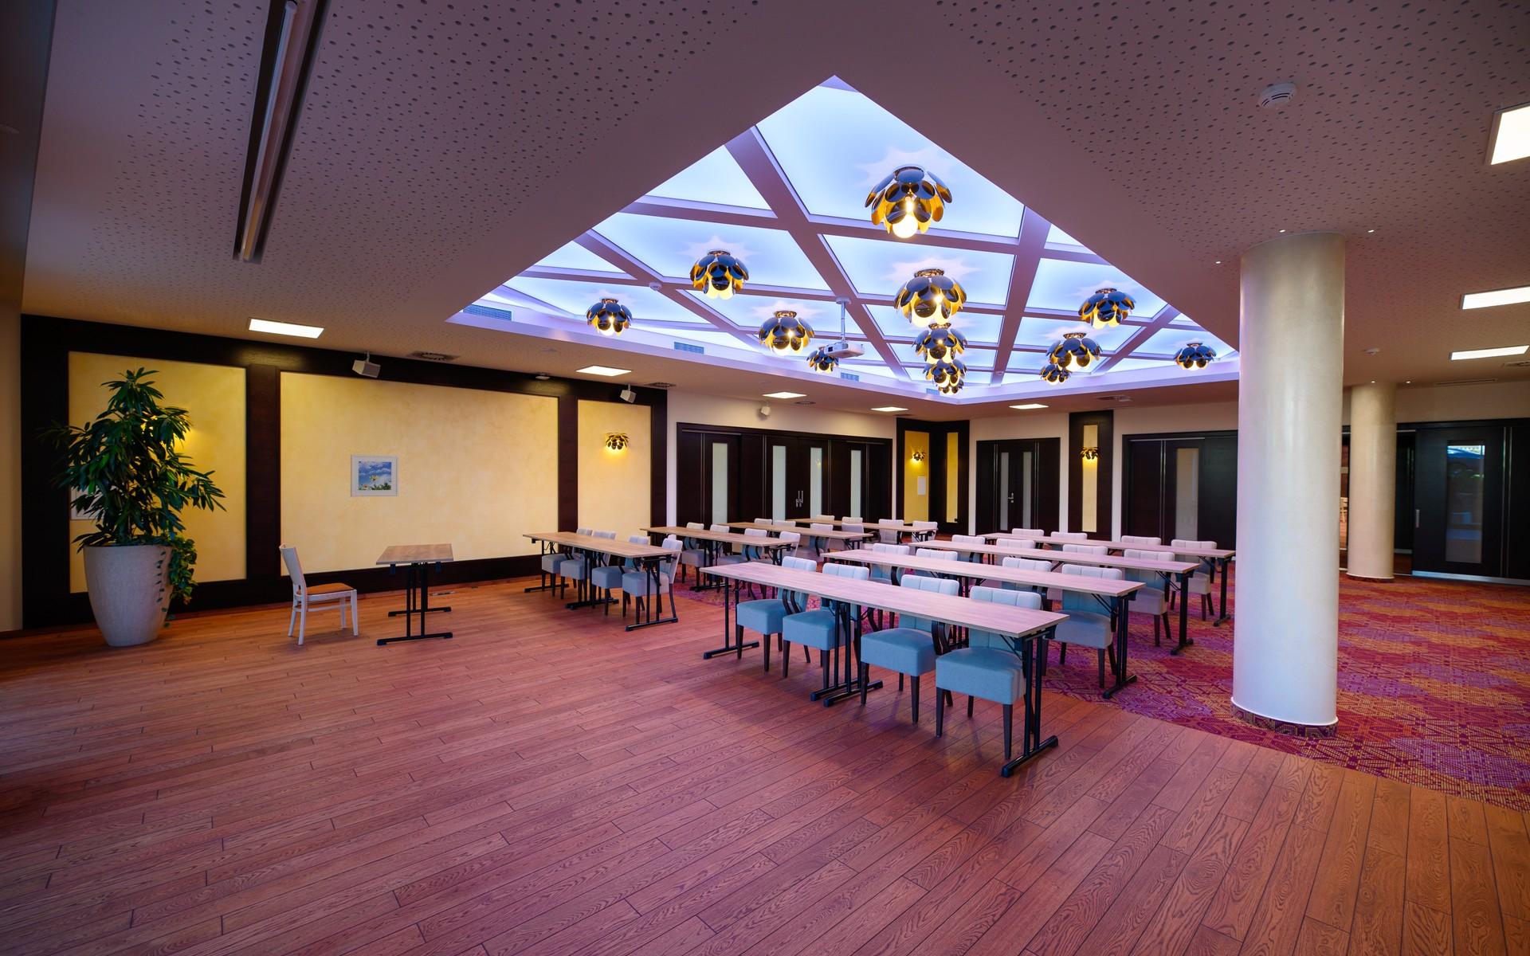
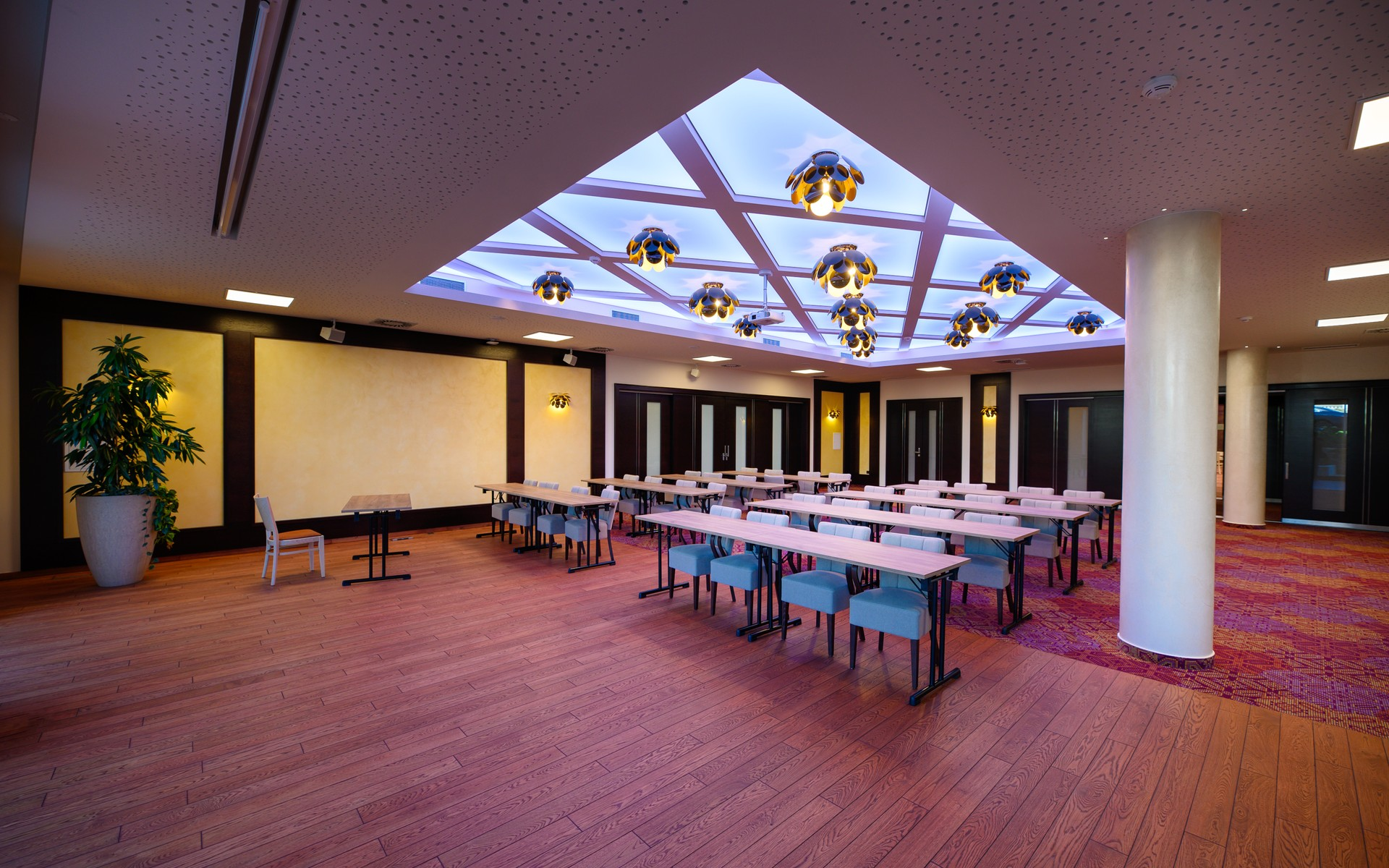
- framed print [350,454,399,497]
